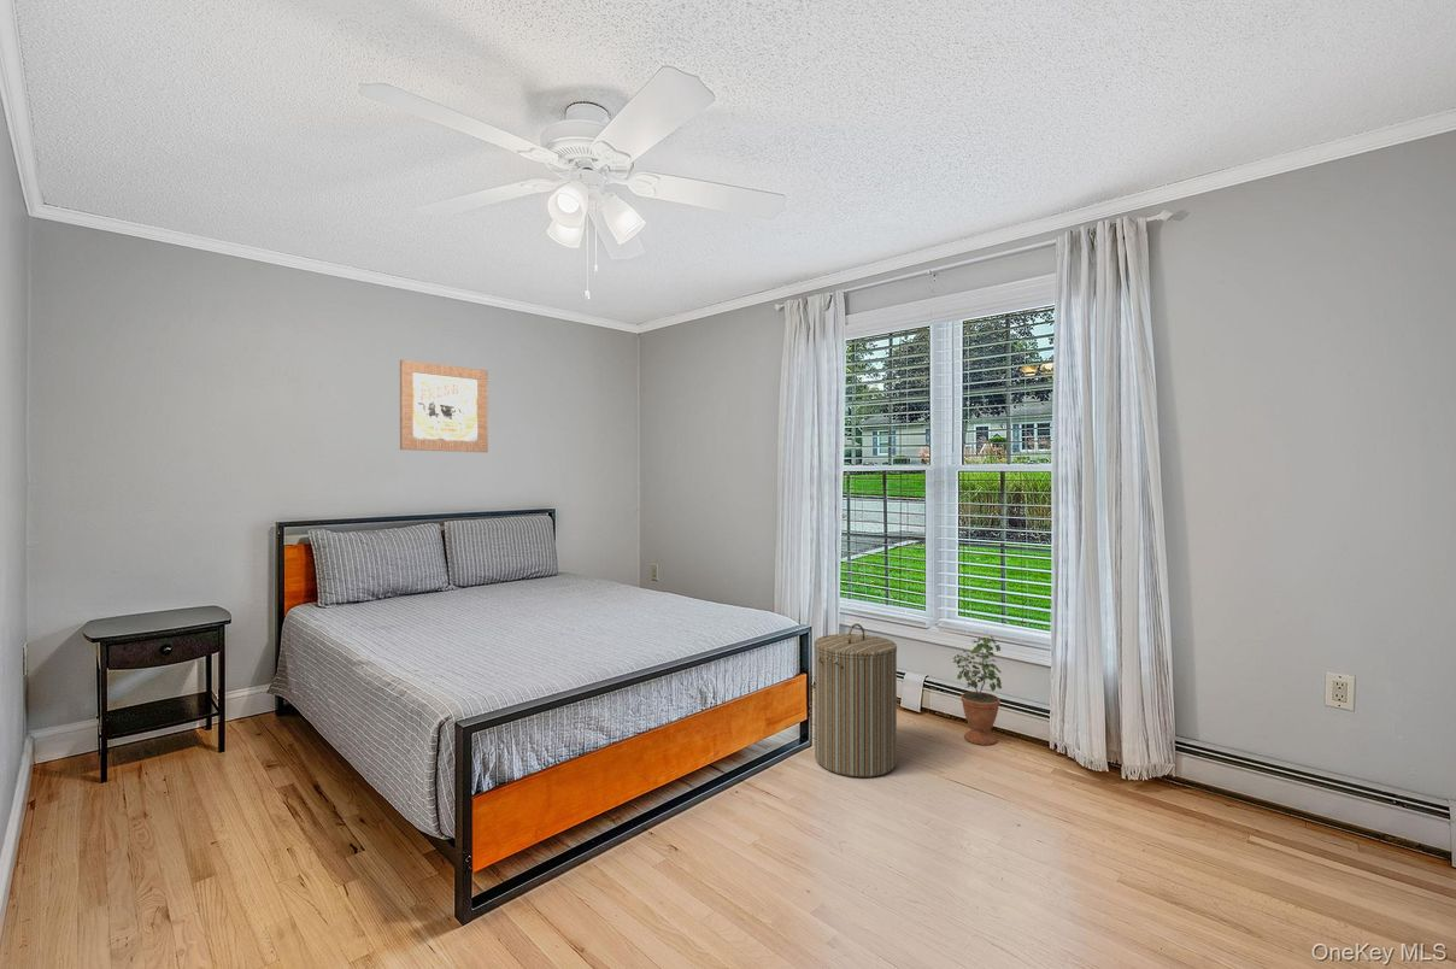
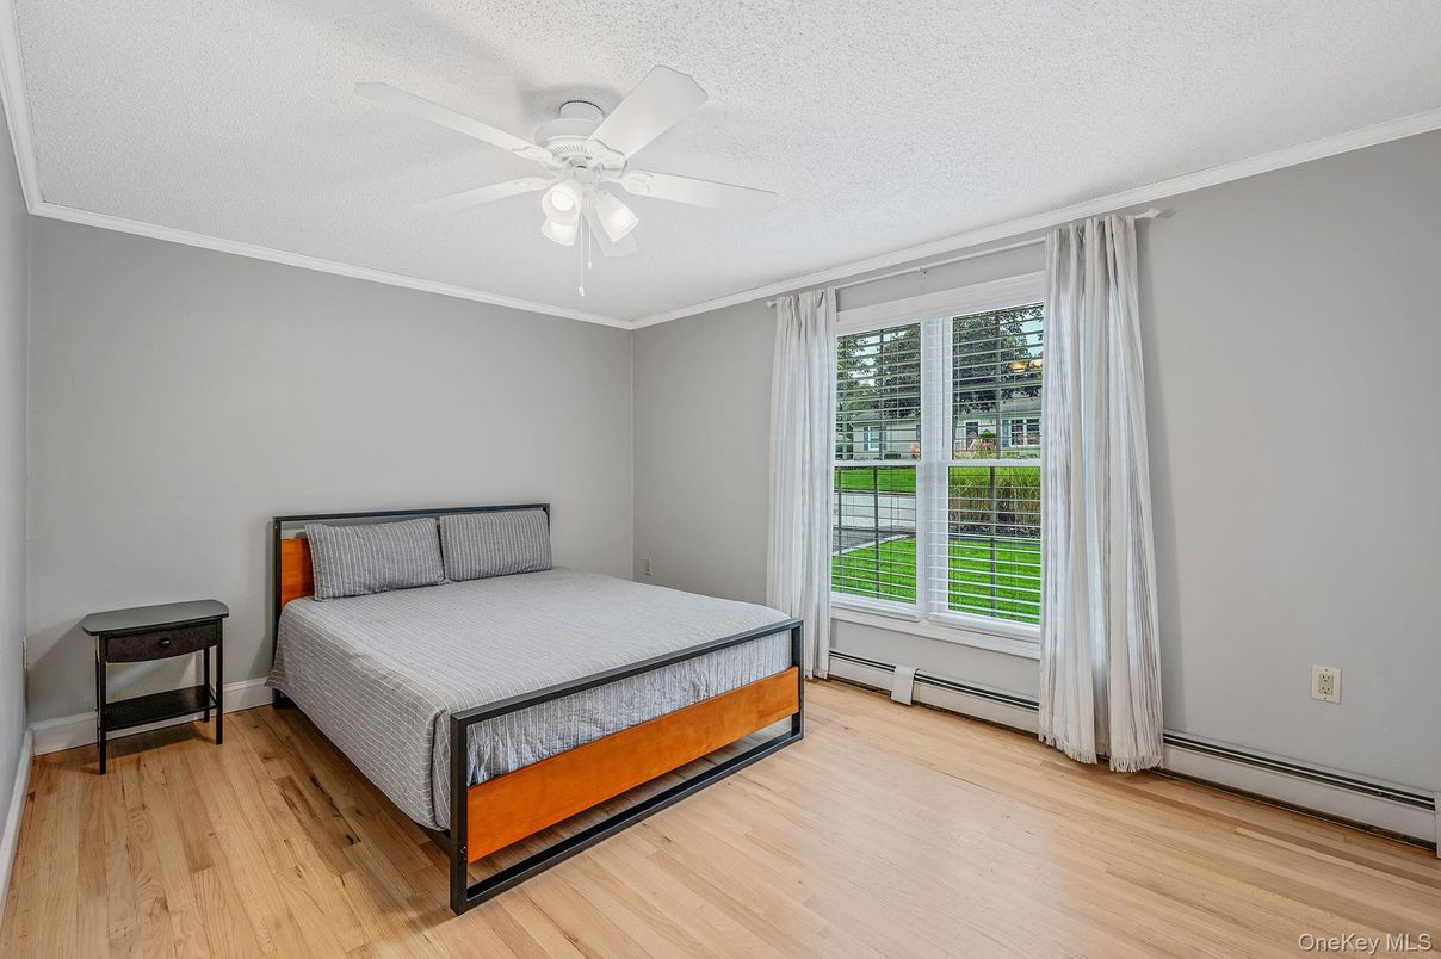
- potted plant [952,630,1003,746]
- laundry hamper [814,622,898,779]
- wall art [399,359,489,453]
